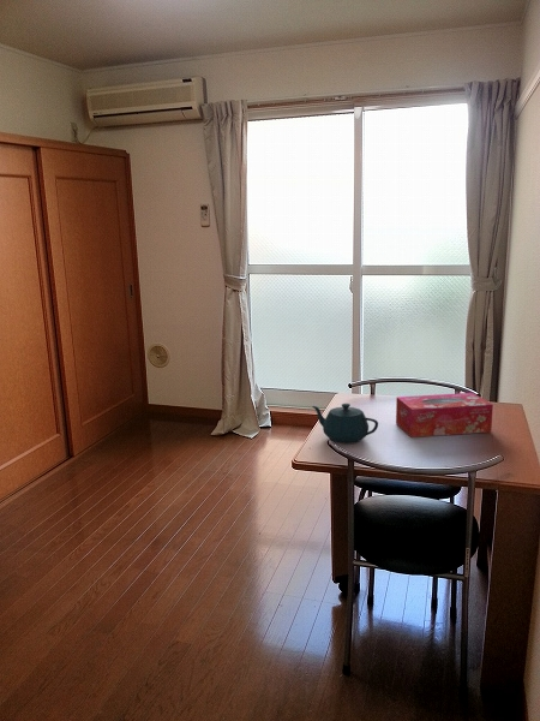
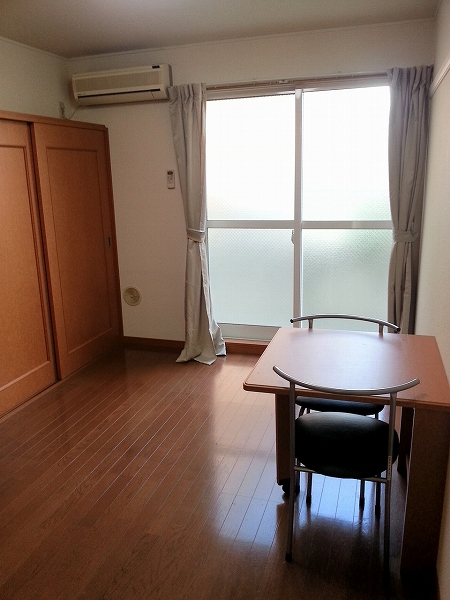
- tissue box [395,392,494,439]
- teapot [311,403,379,445]
